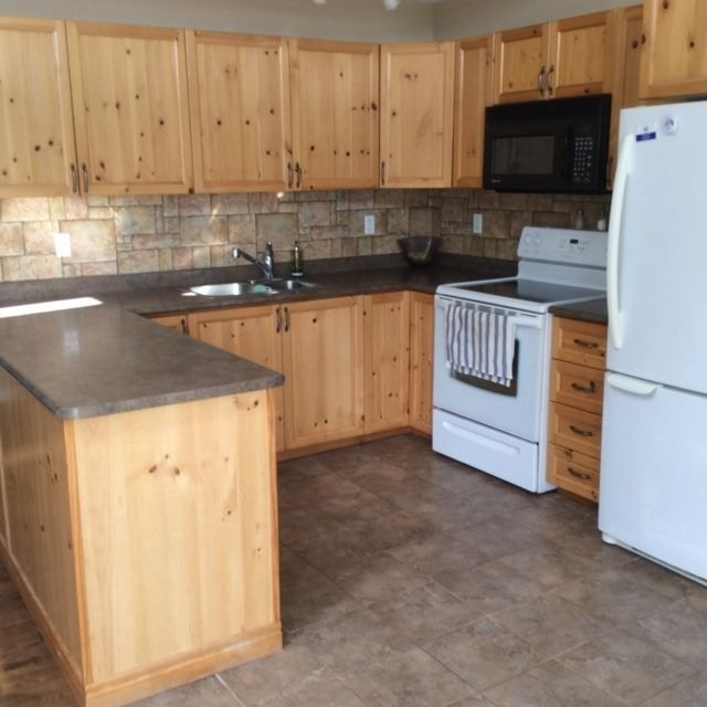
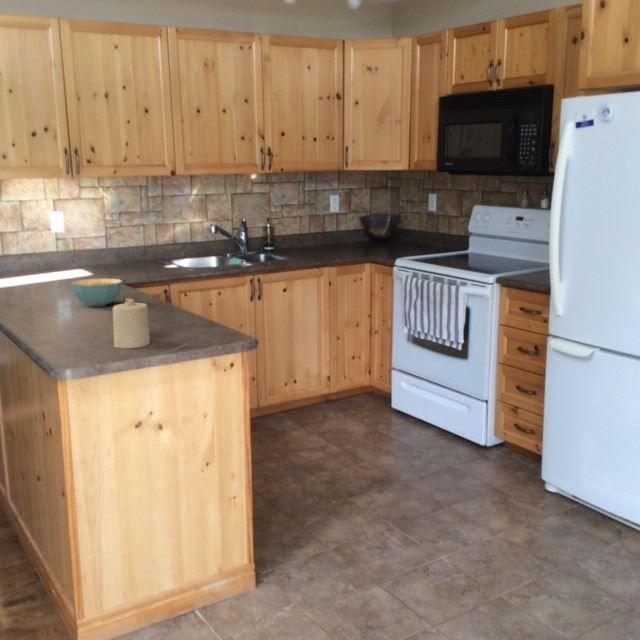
+ candle [112,297,151,350]
+ cereal bowl [70,278,124,308]
